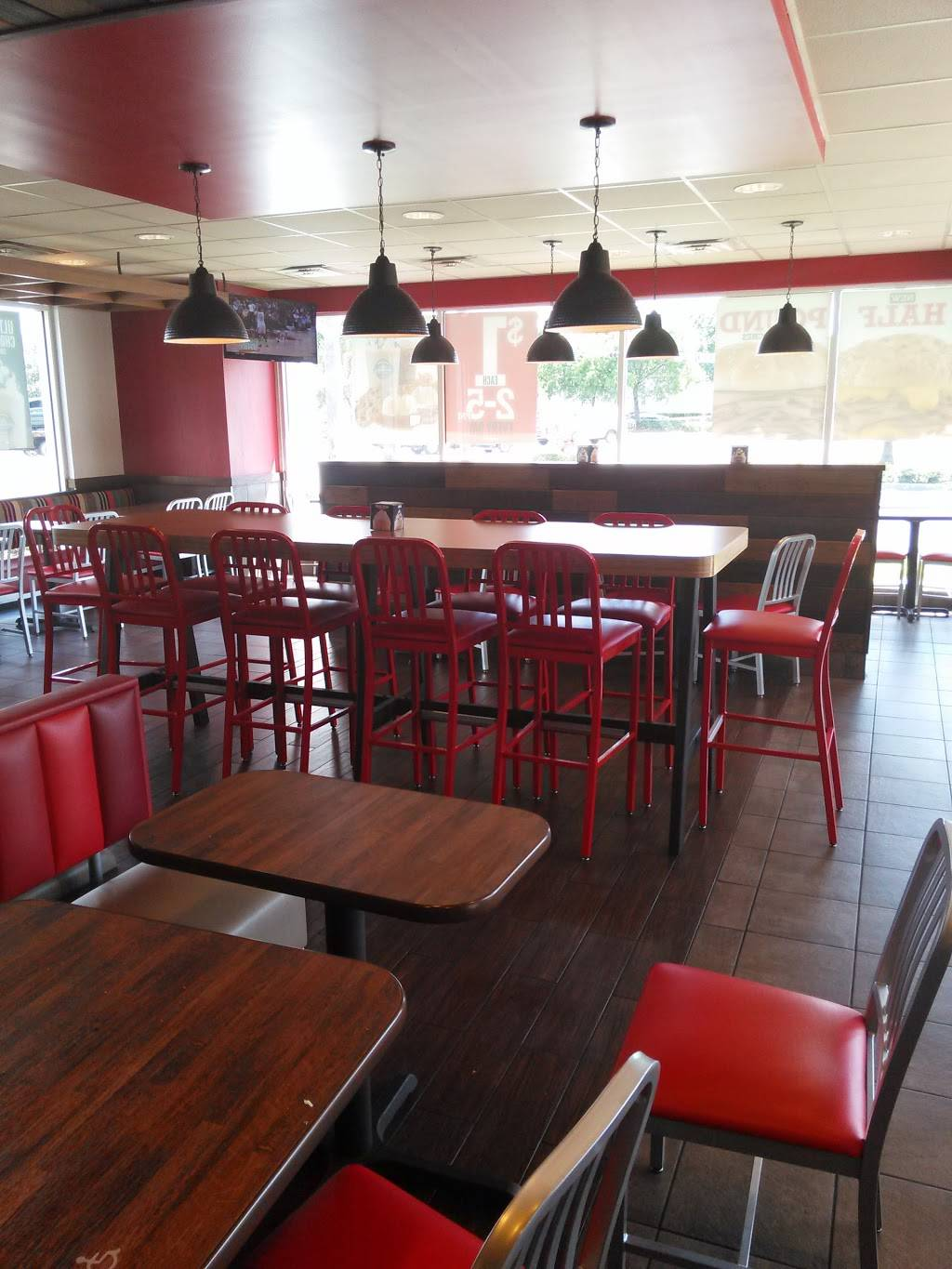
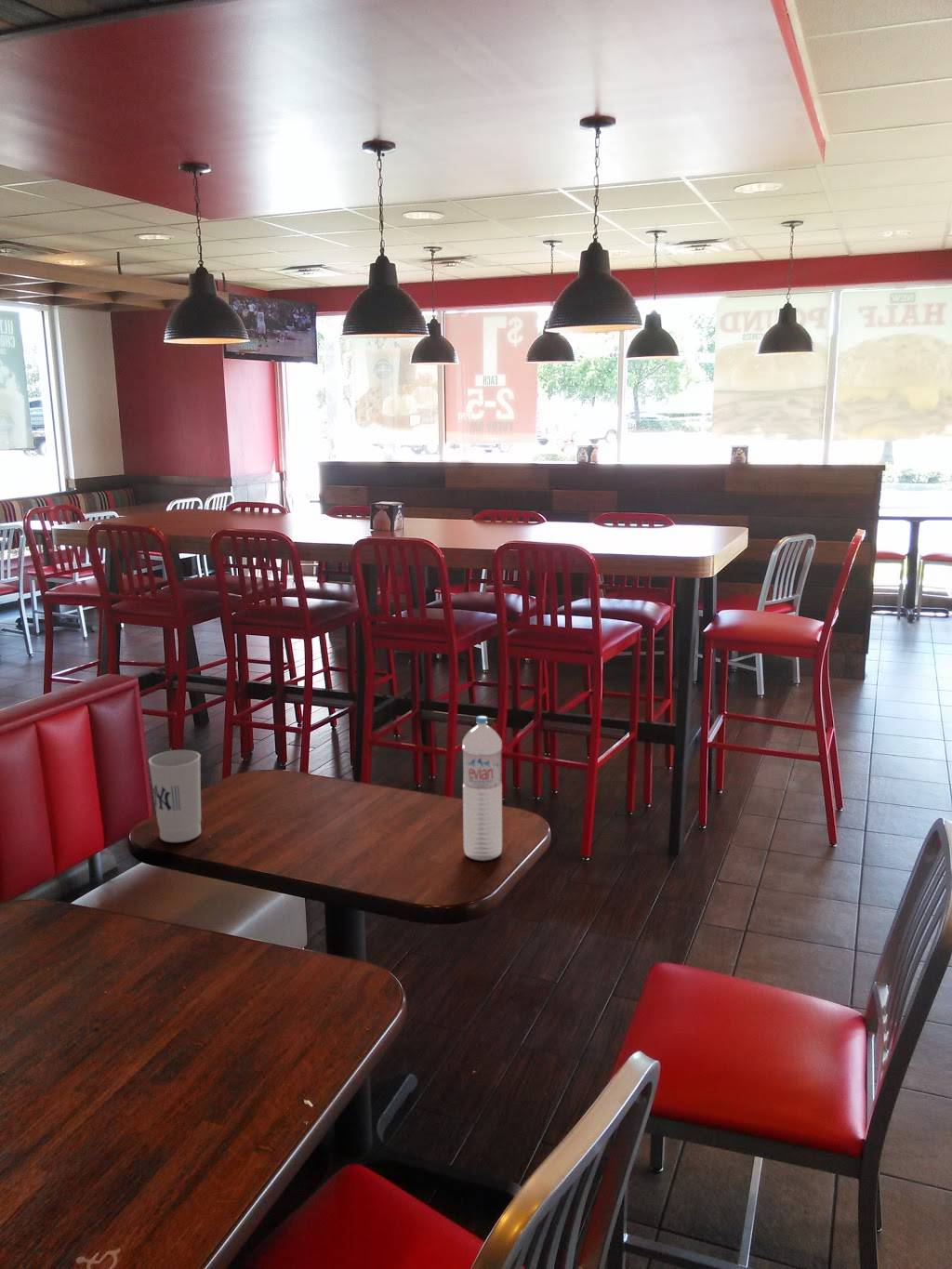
+ water bottle [461,715,503,862]
+ cup [148,749,202,843]
